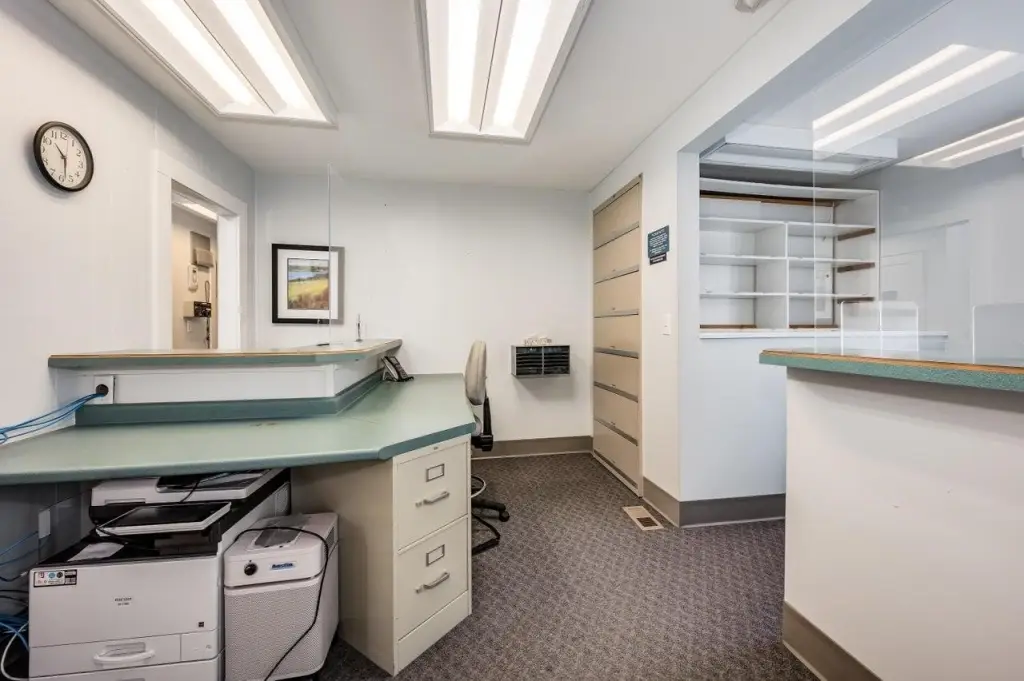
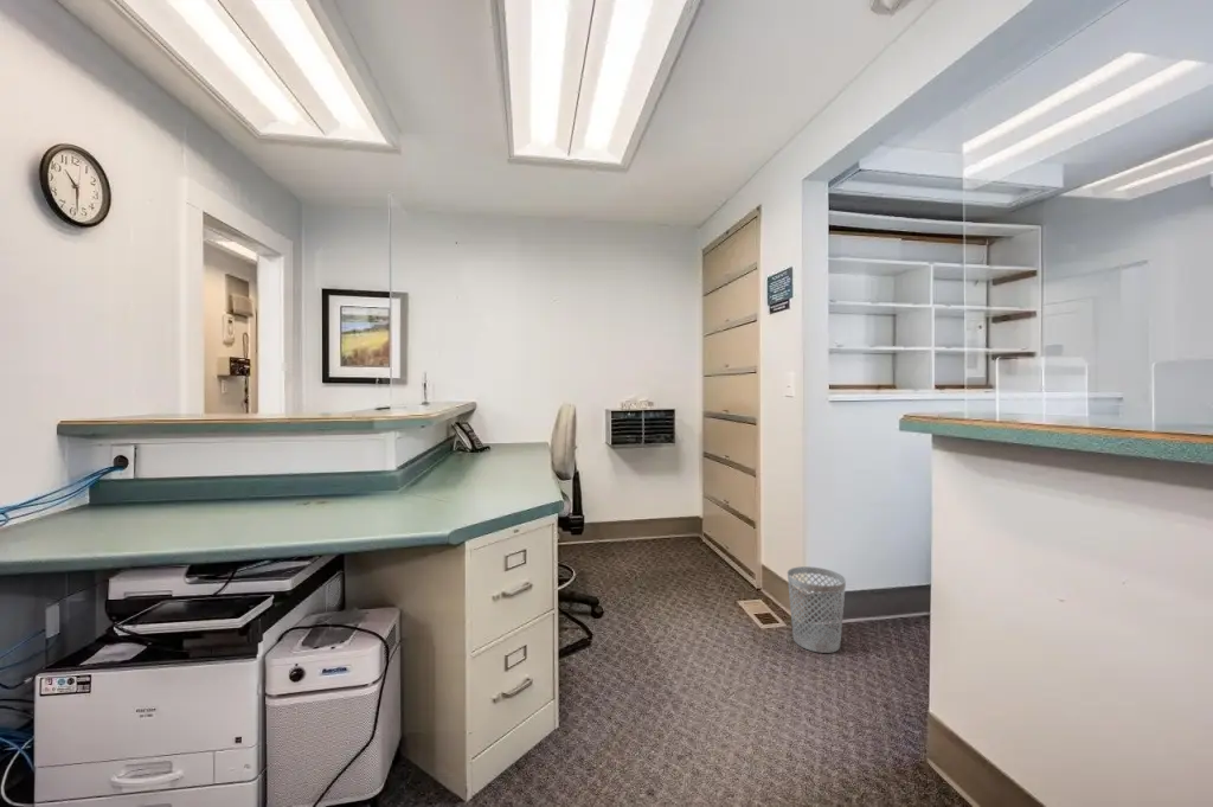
+ wastebasket [787,565,847,654]
